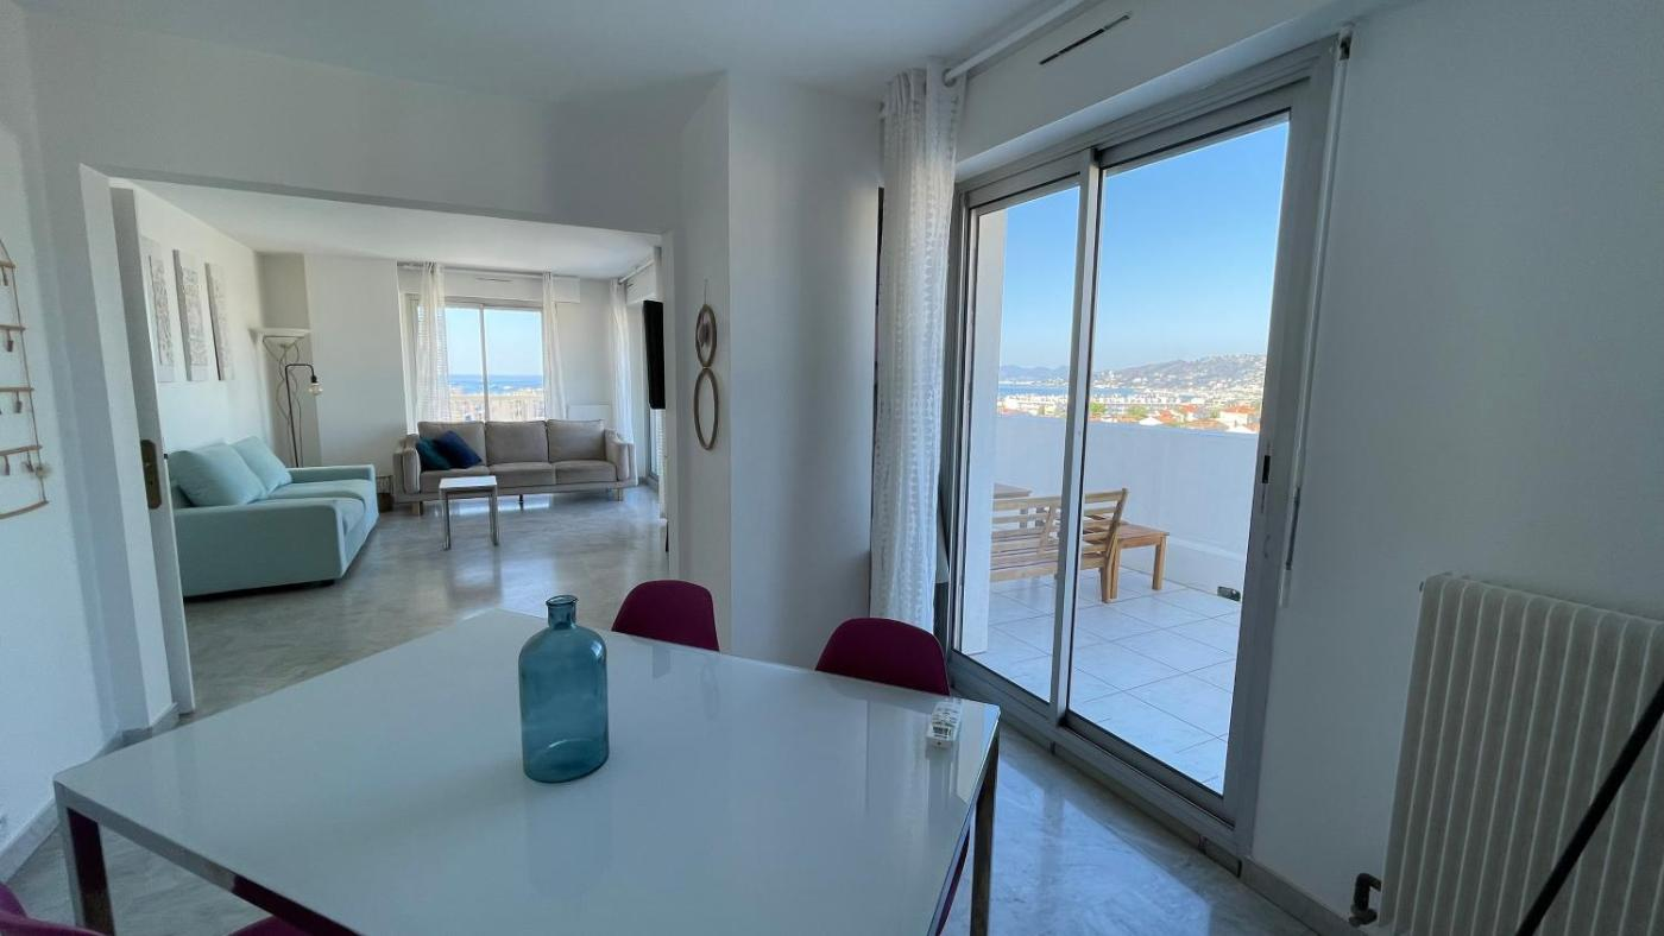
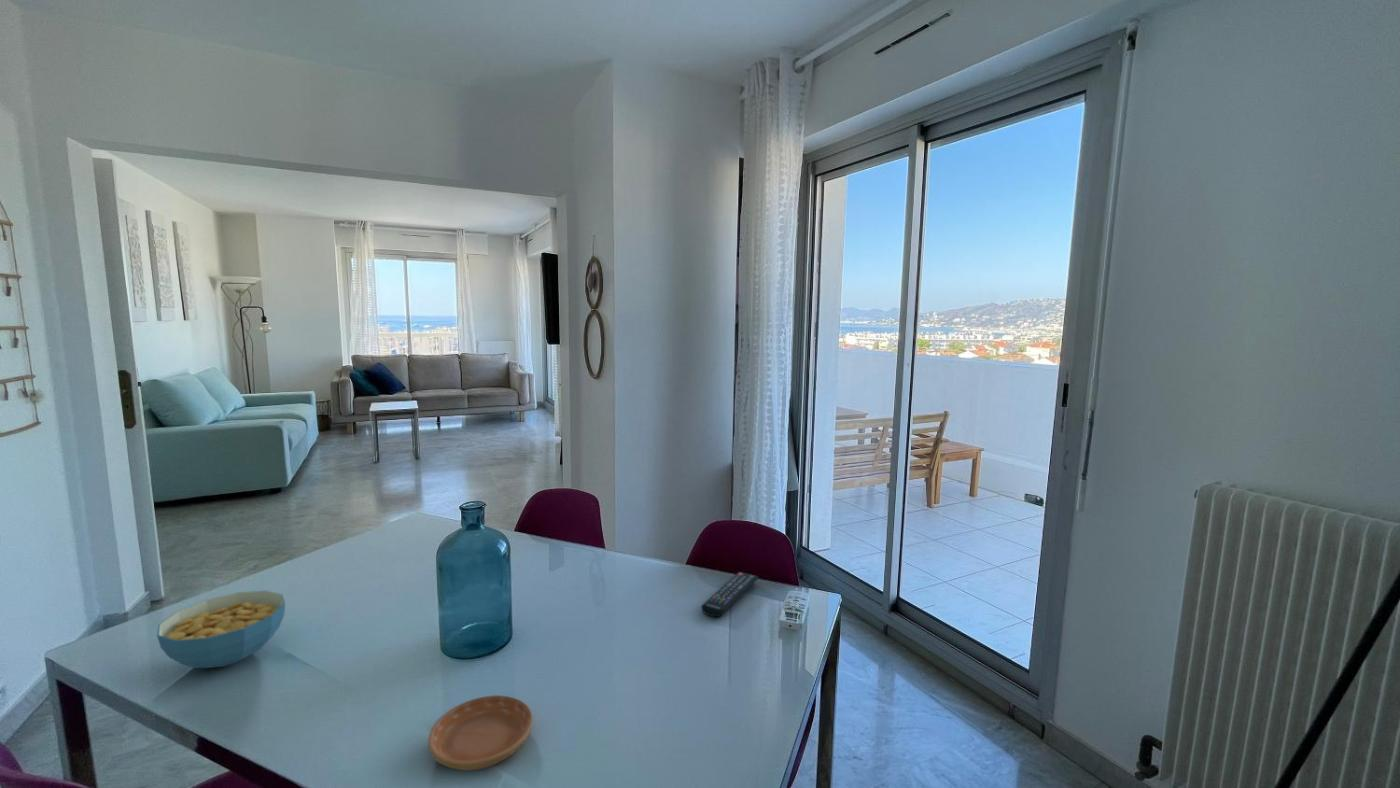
+ remote control [700,571,759,618]
+ cereal bowl [156,590,286,669]
+ saucer [427,694,534,772]
